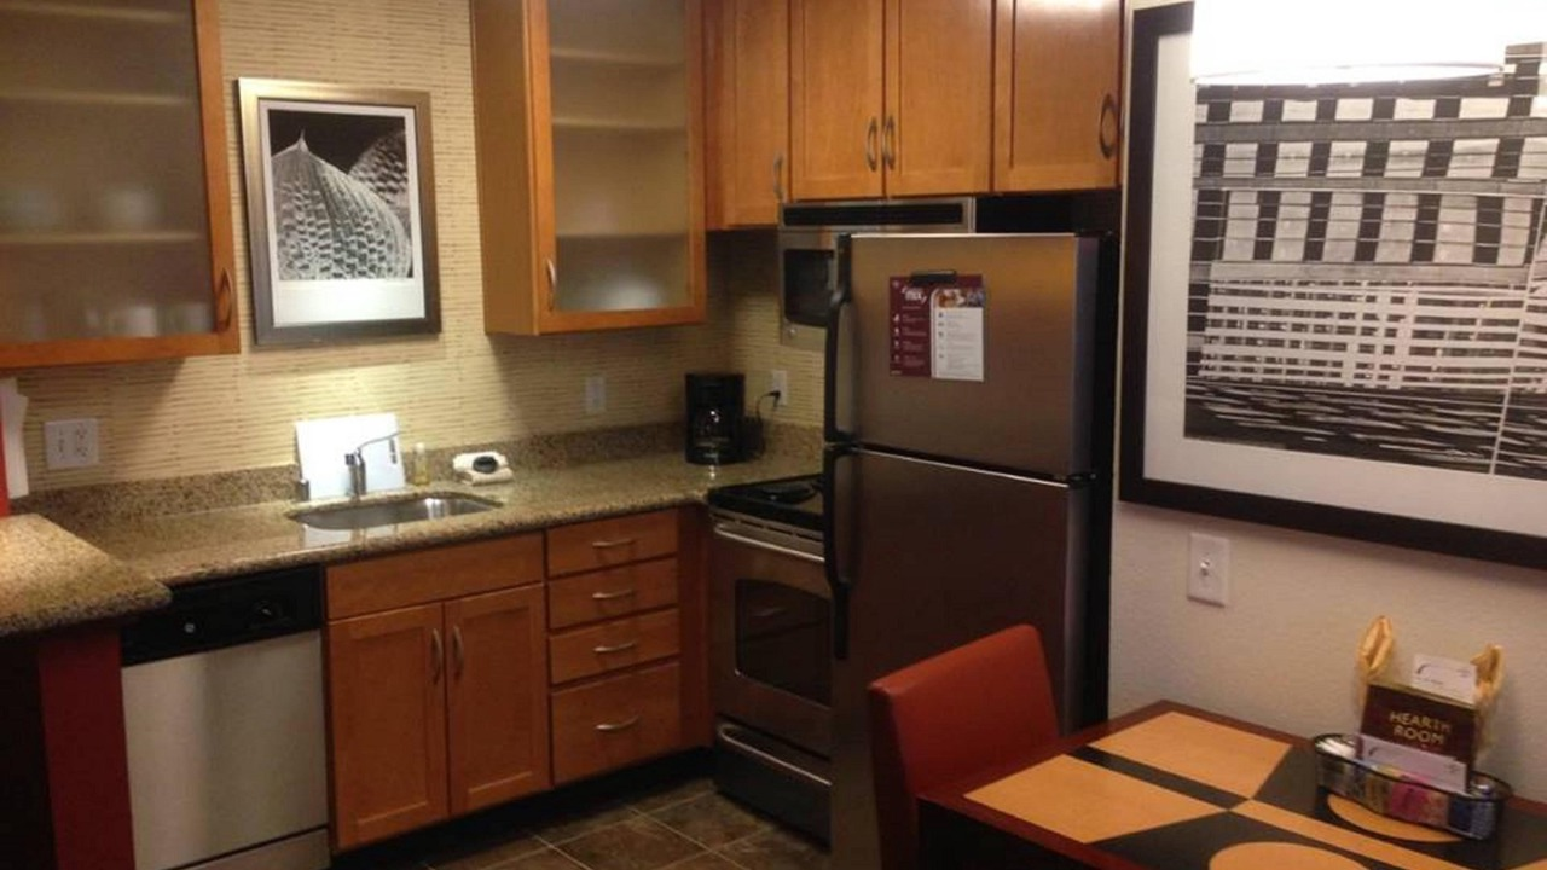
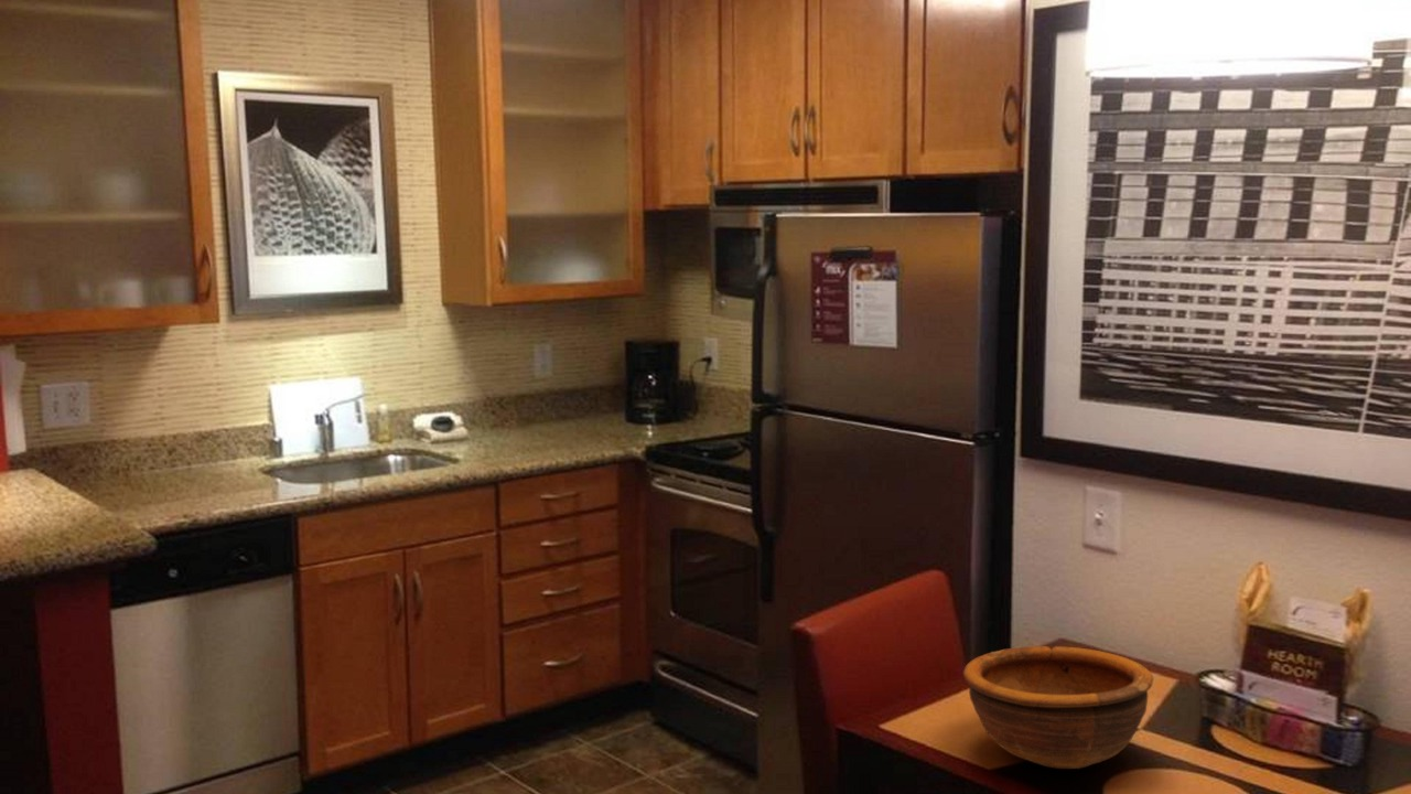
+ bowl [962,645,1154,770]
